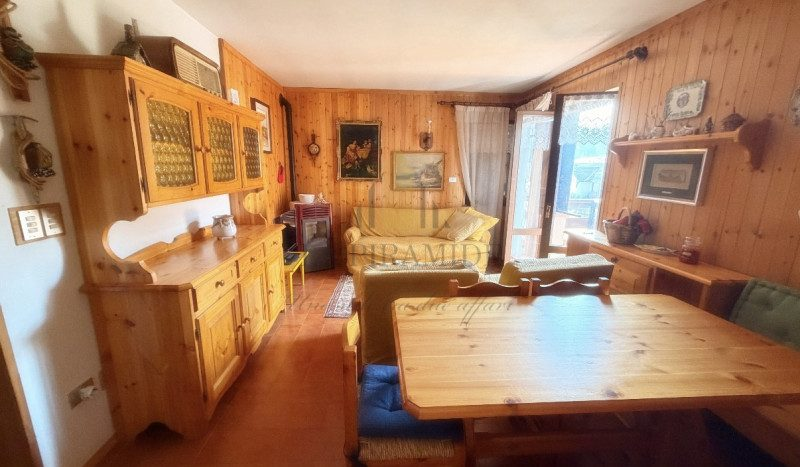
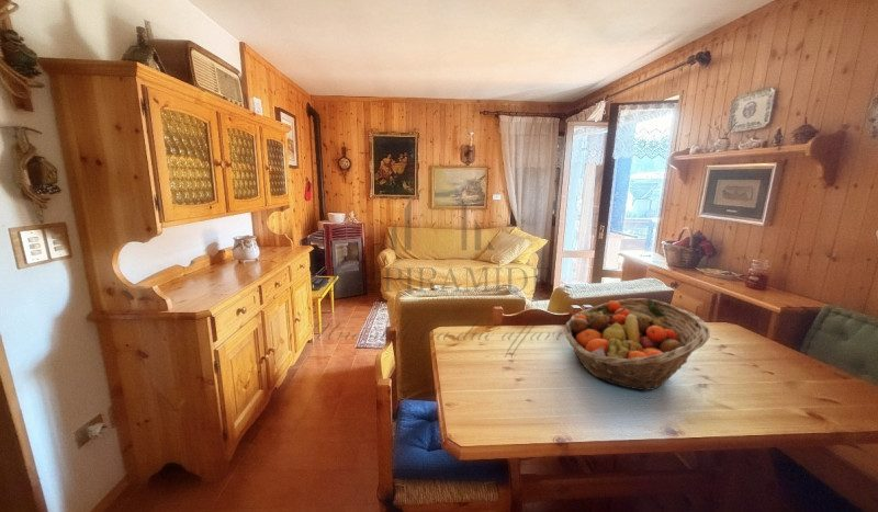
+ fruit basket [563,297,711,392]
